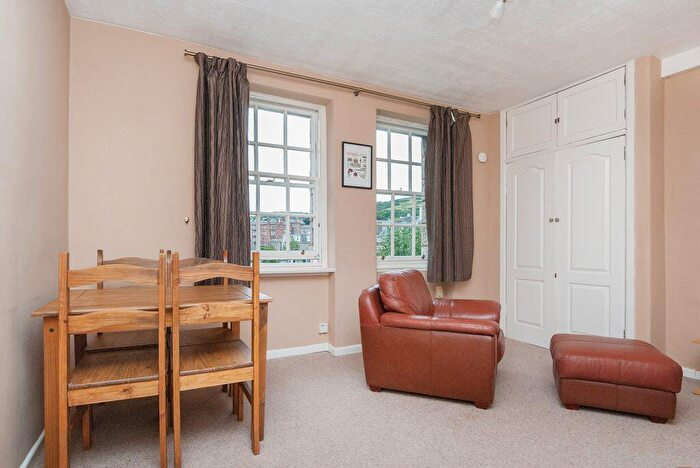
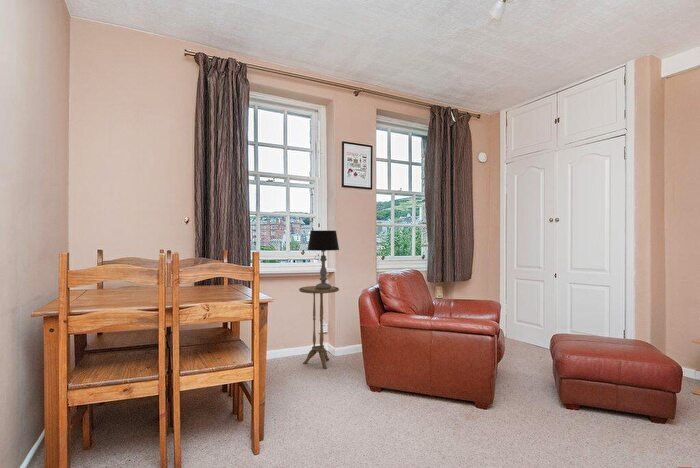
+ side table [298,285,340,370]
+ table lamp [307,230,340,290]
